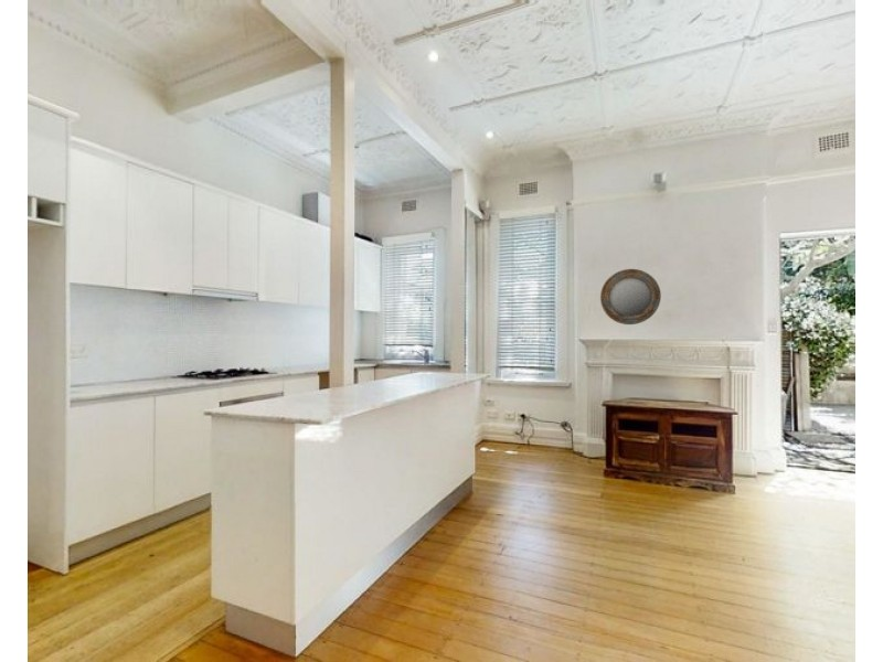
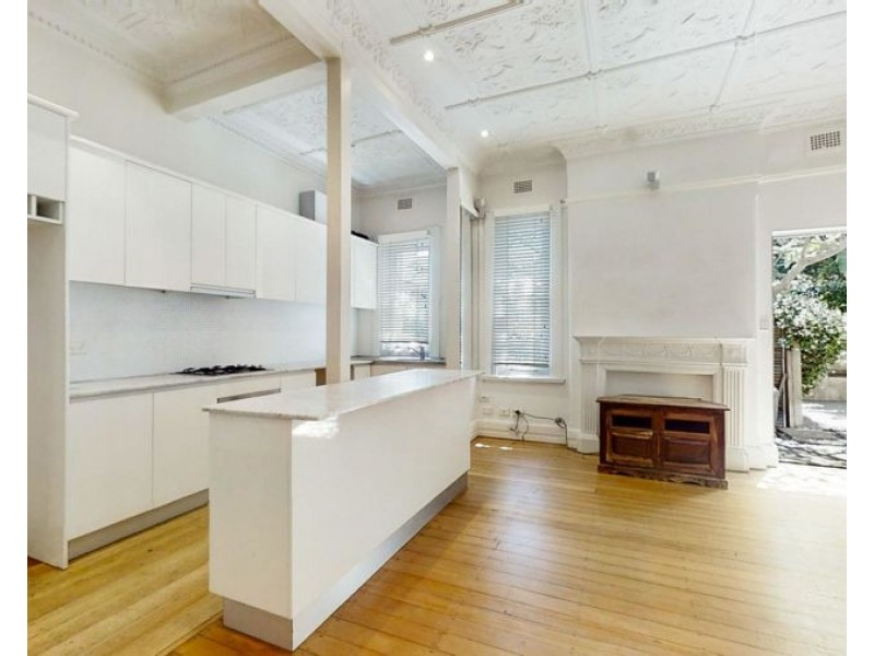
- home mirror [599,268,662,325]
